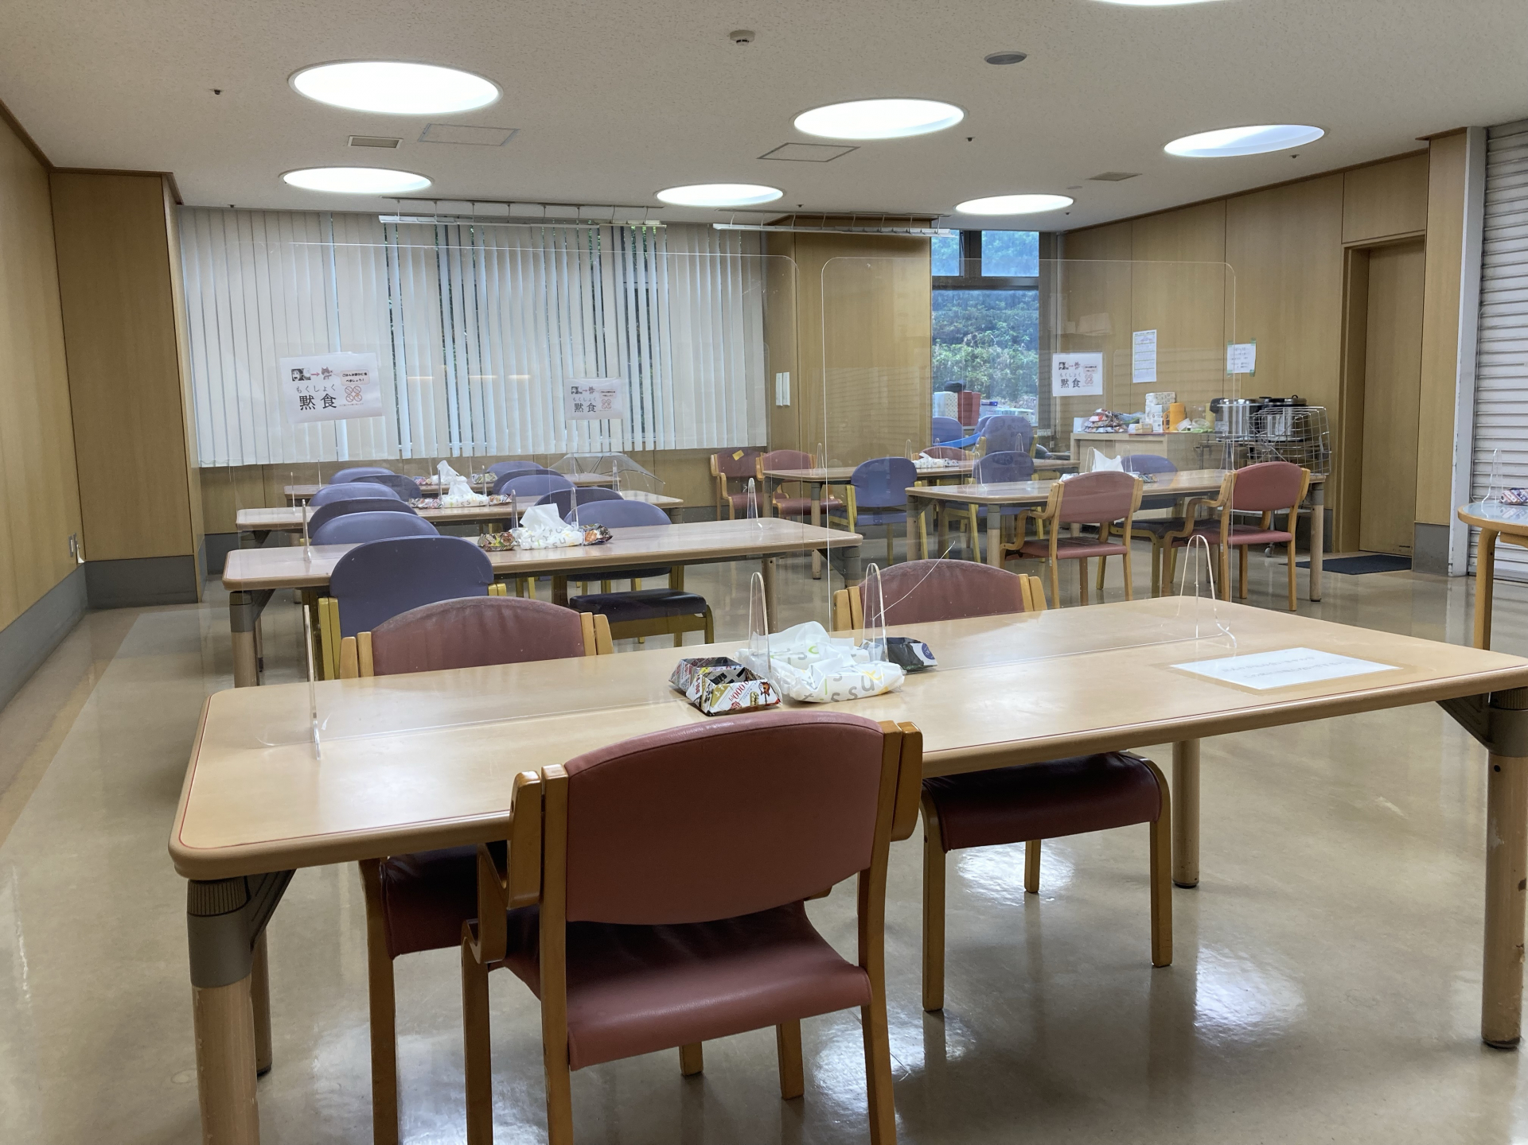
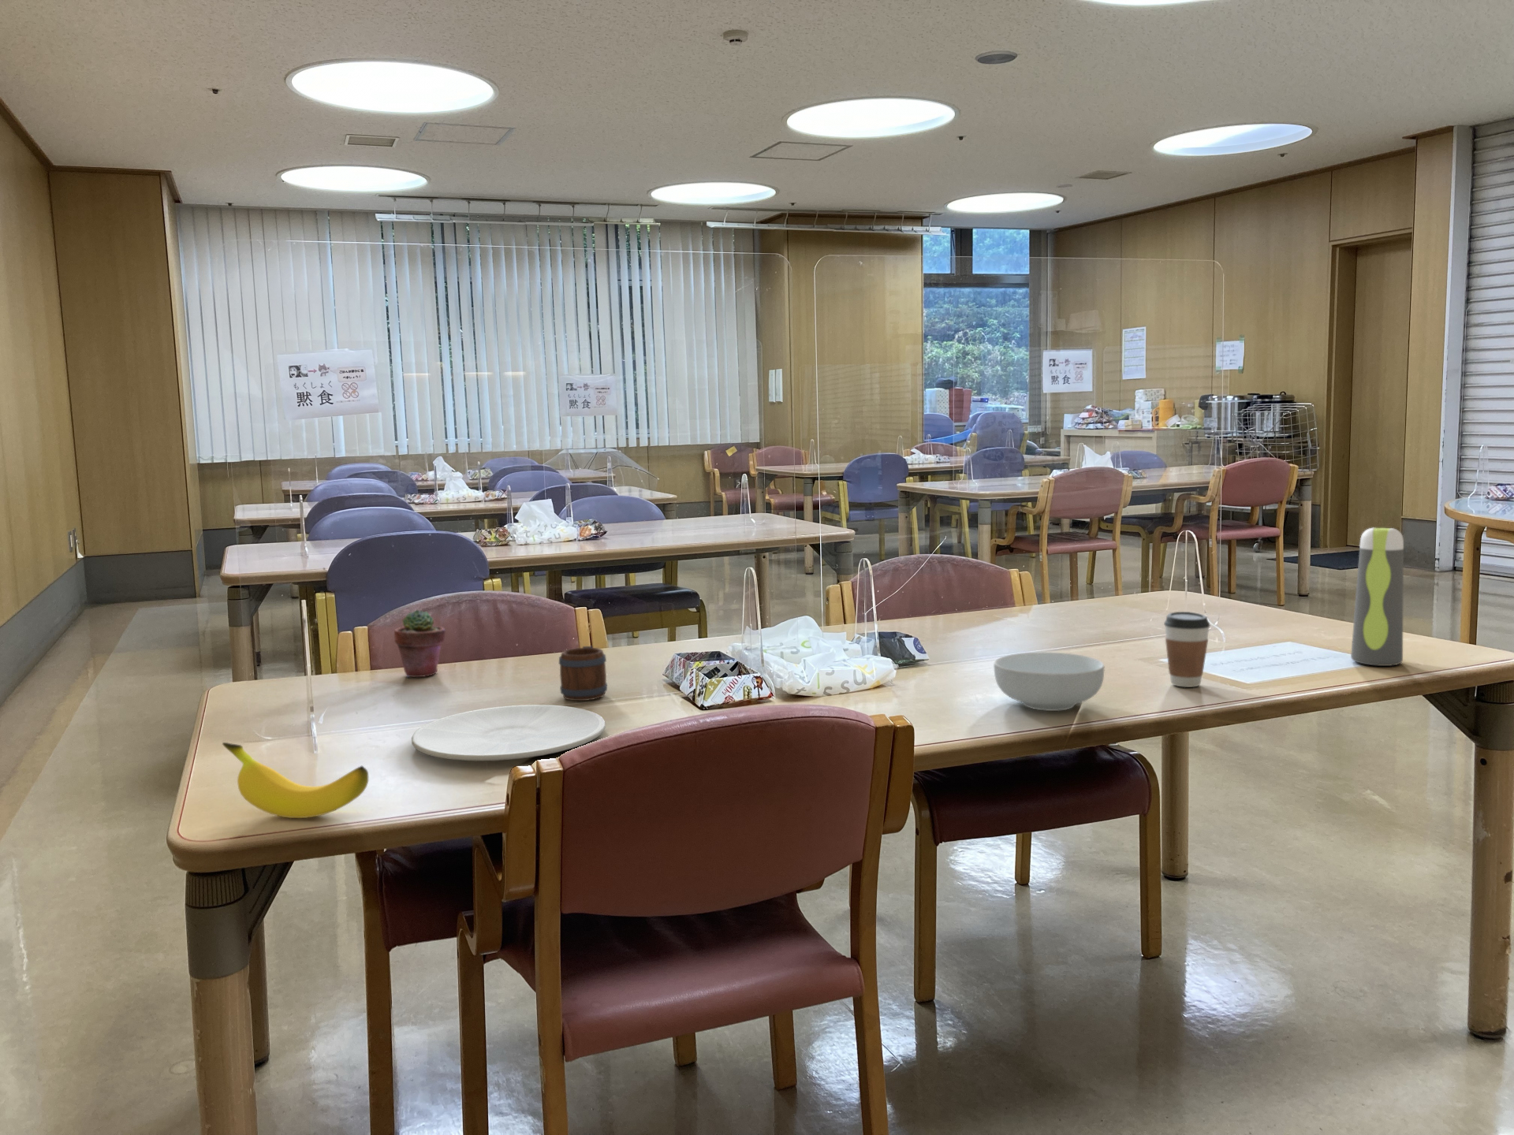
+ potted succulent [393,609,446,678]
+ cereal bowl [993,652,1105,712]
+ banana [222,742,370,819]
+ coffee cup [1164,610,1210,688]
+ water bottle [1349,527,1404,666]
+ mug [558,645,608,701]
+ plate [411,703,607,762]
